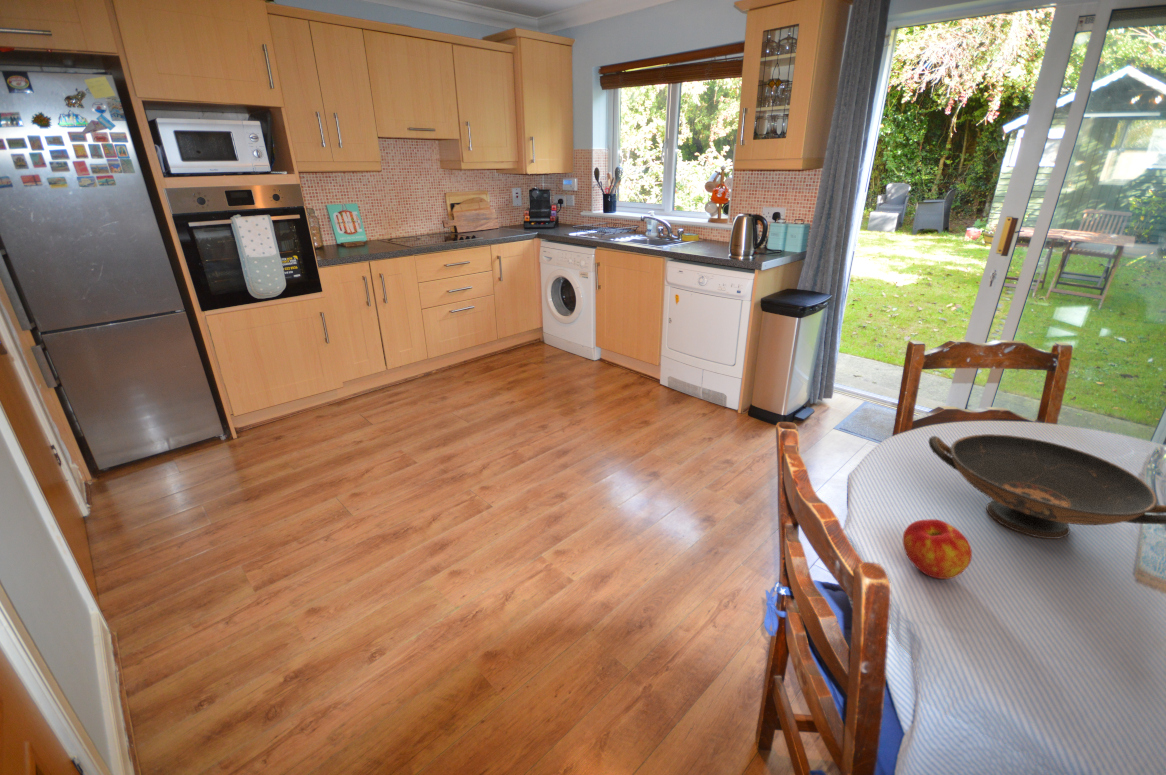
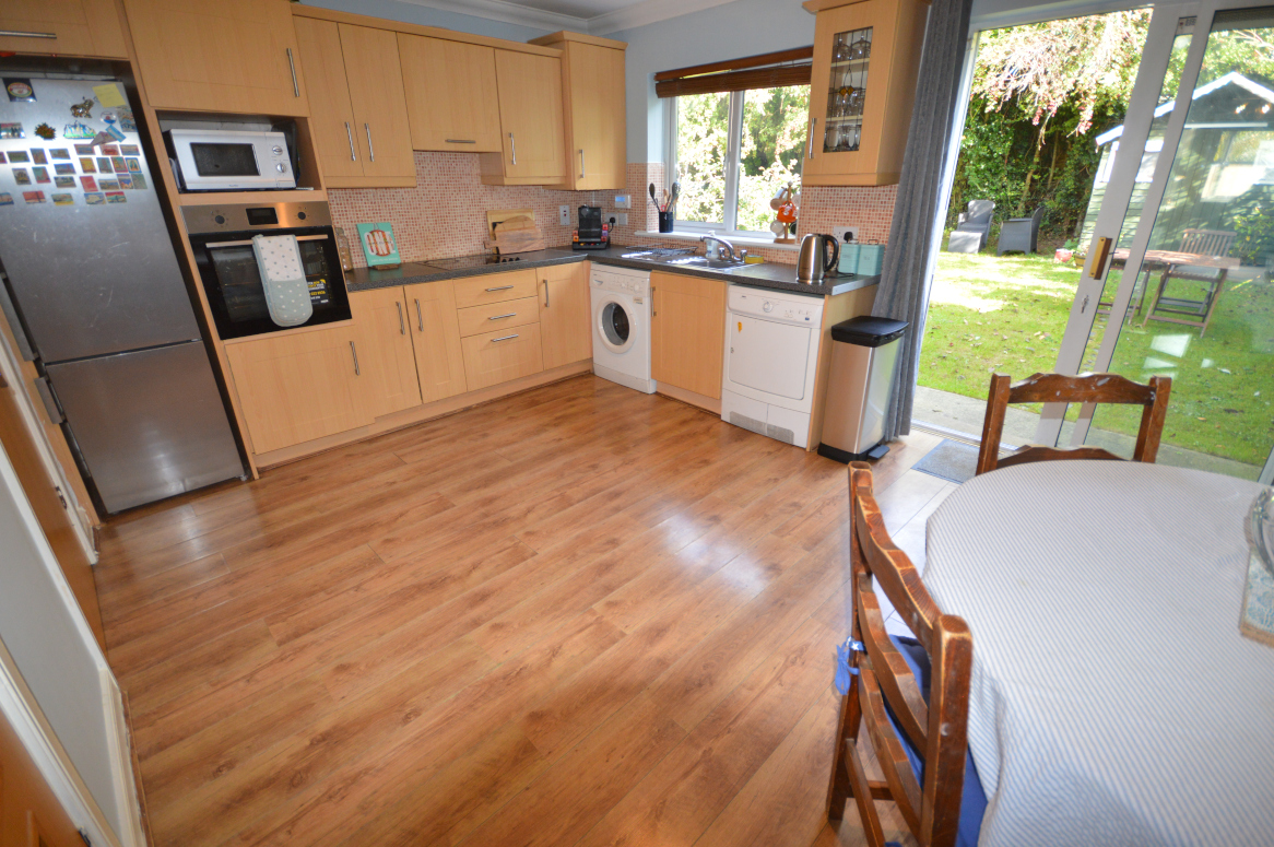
- apple [902,518,973,580]
- decorative bowl [928,433,1166,540]
